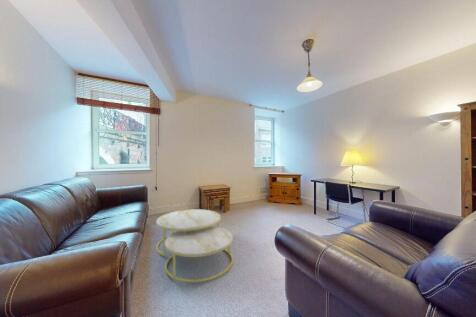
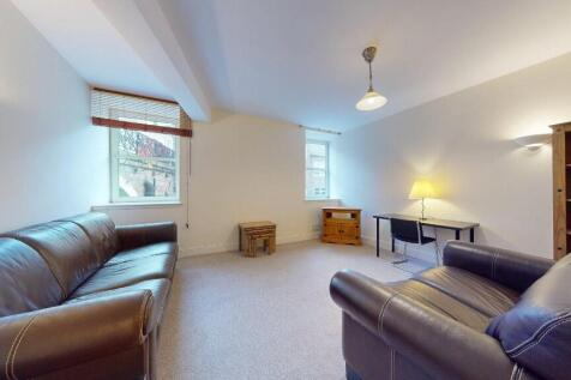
- coffee table [155,208,234,283]
